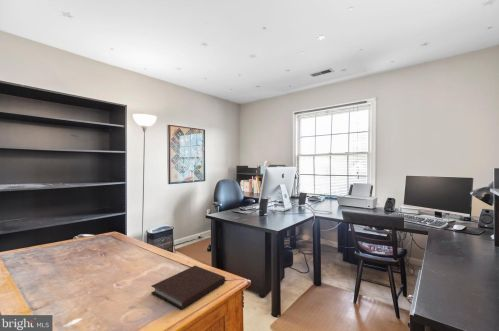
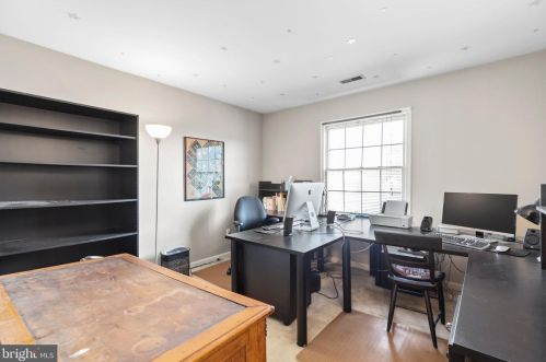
- notebook [150,265,226,310]
